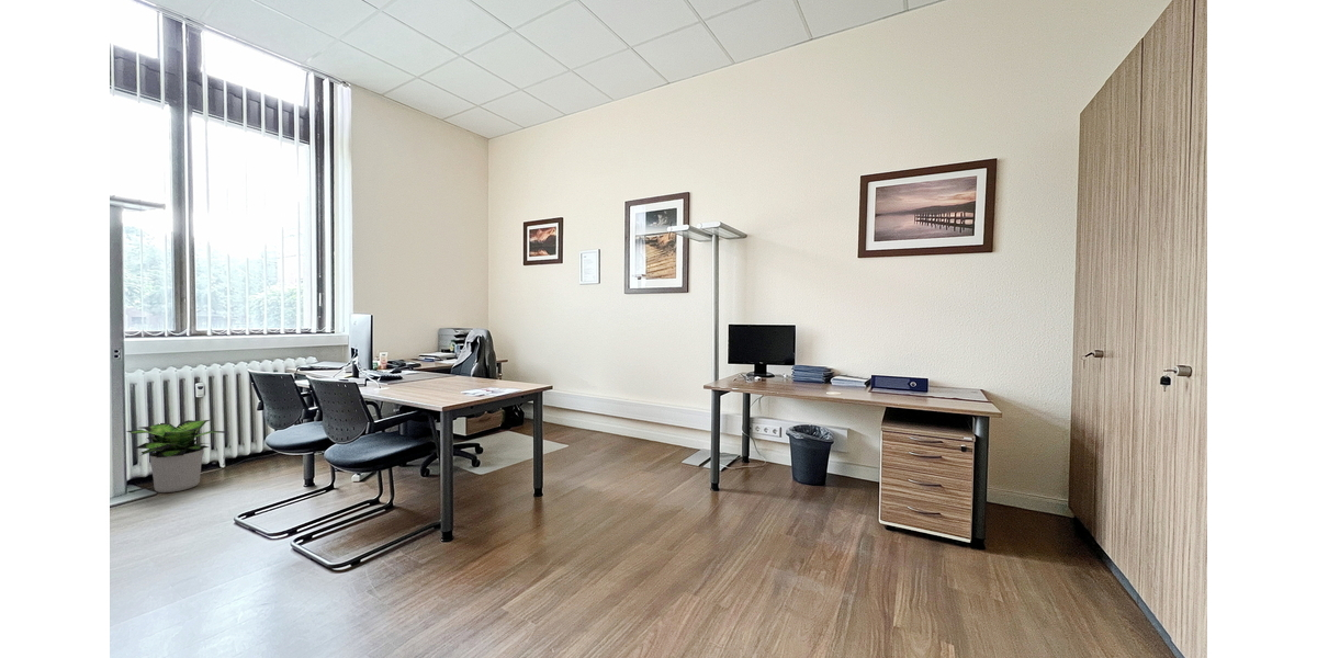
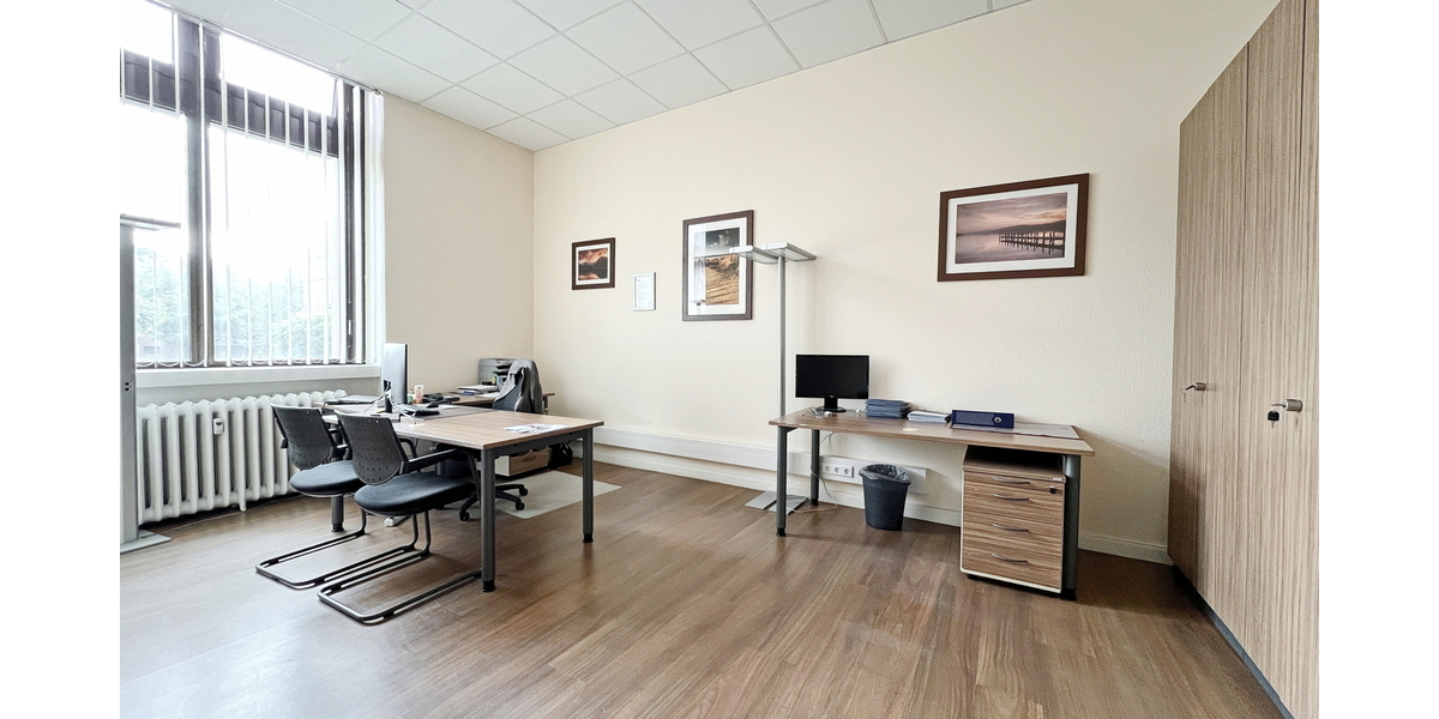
- potted plant [125,419,227,494]
